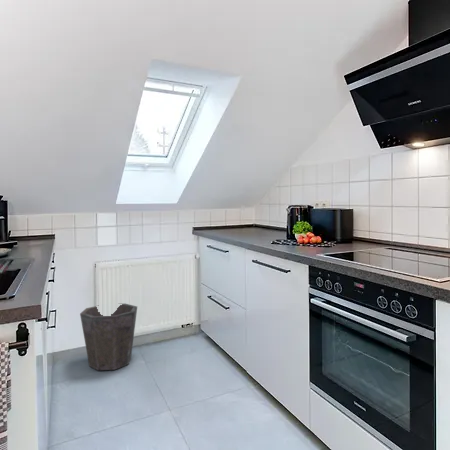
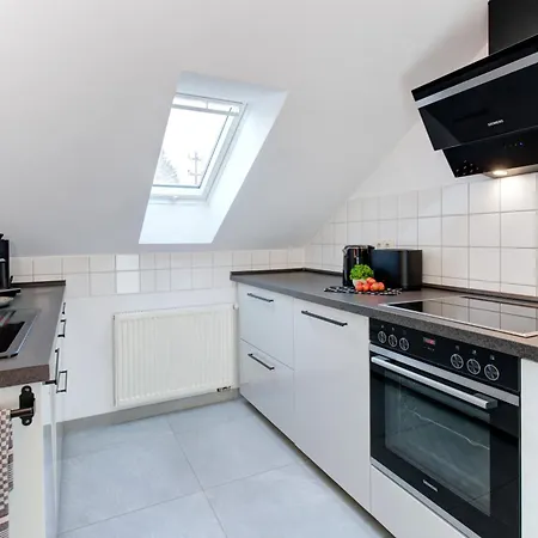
- waste bin [79,303,138,371]
